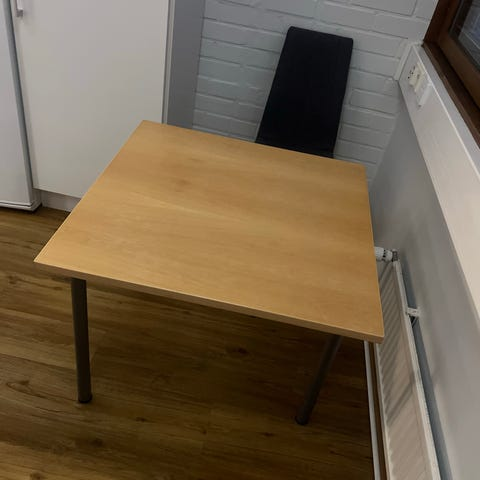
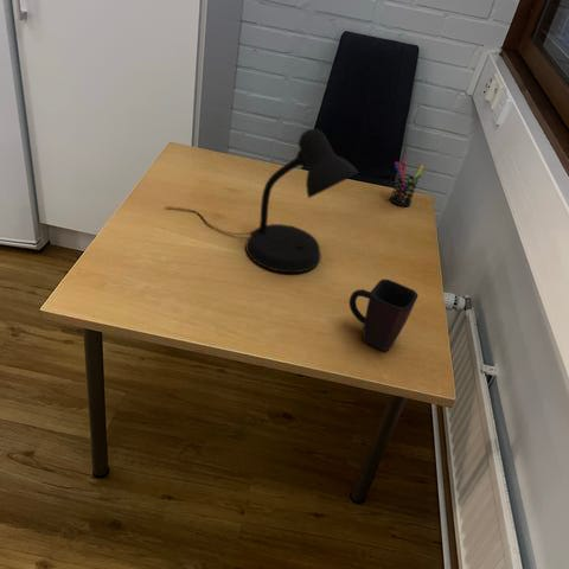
+ pen holder [389,160,424,207]
+ mug [349,279,420,352]
+ desk lamp [164,128,359,274]
